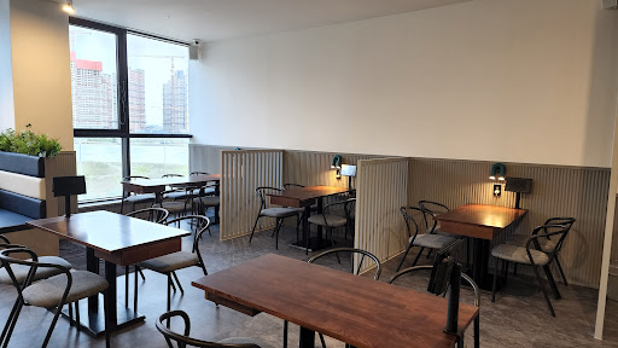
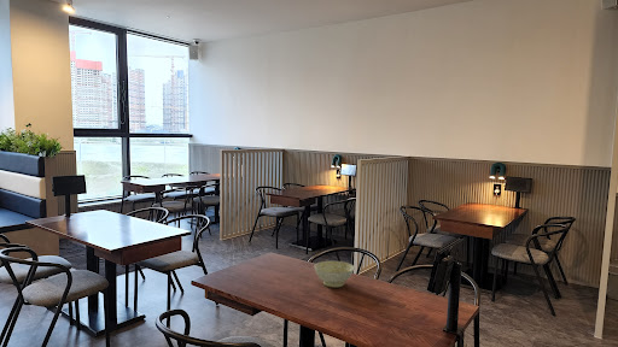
+ bowl [313,260,356,288]
